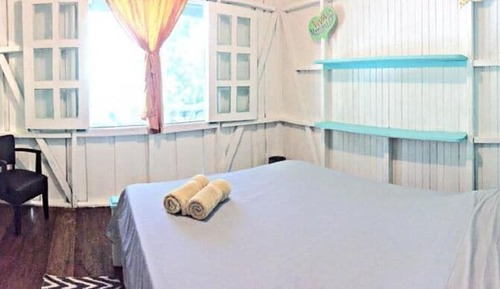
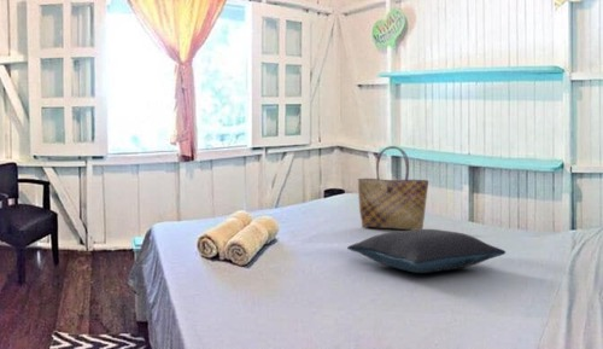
+ pillow [346,228,507,274]
+ tote bag [357,145,429,231]
